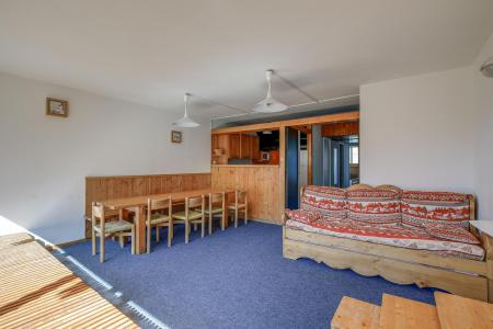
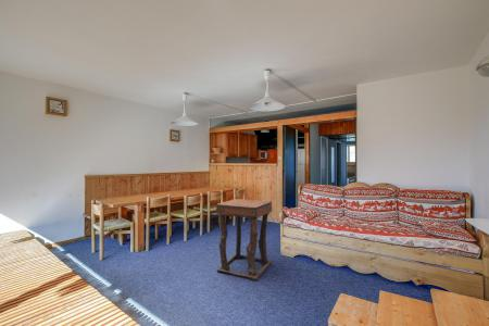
+ side table [215,198,273,281]
